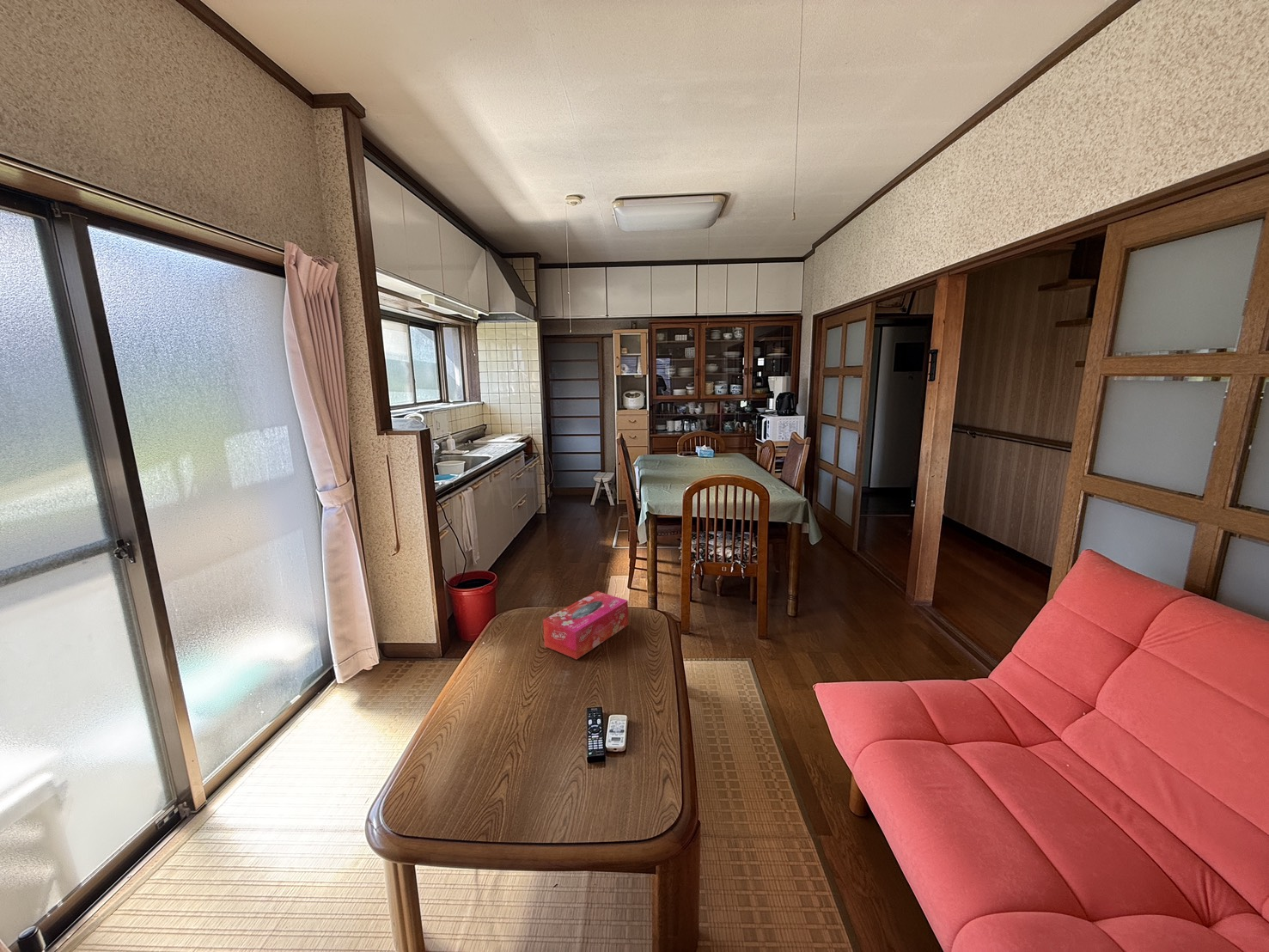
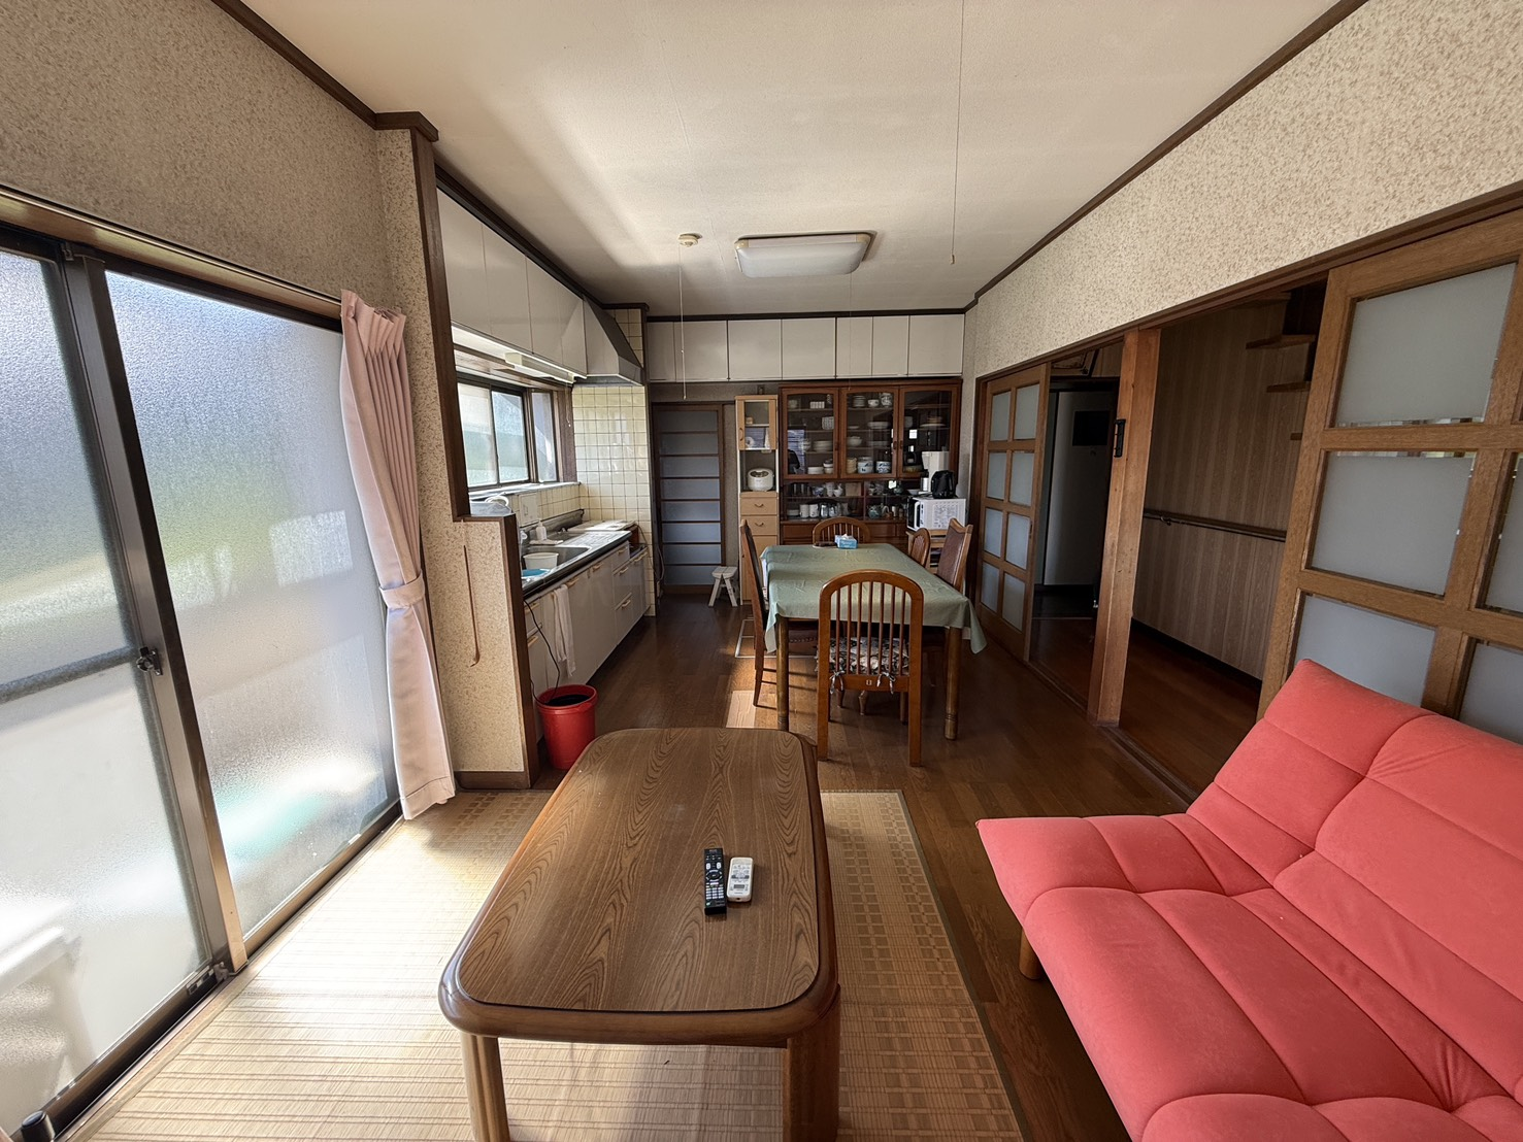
- tissue box [542,590,629,661]
